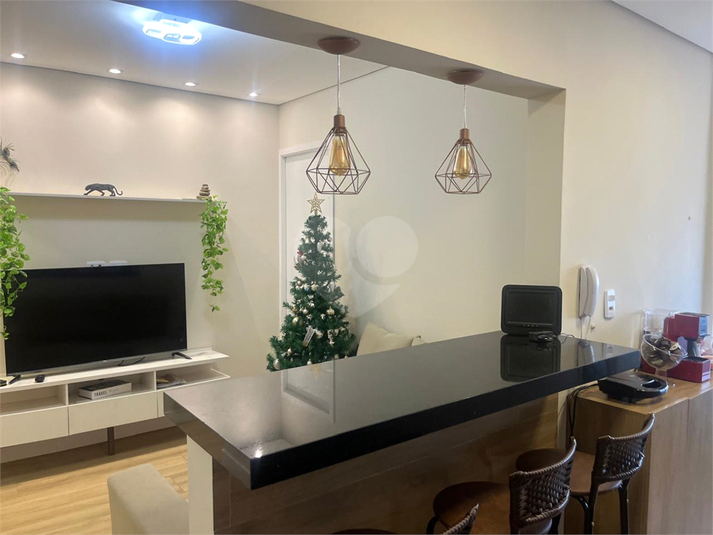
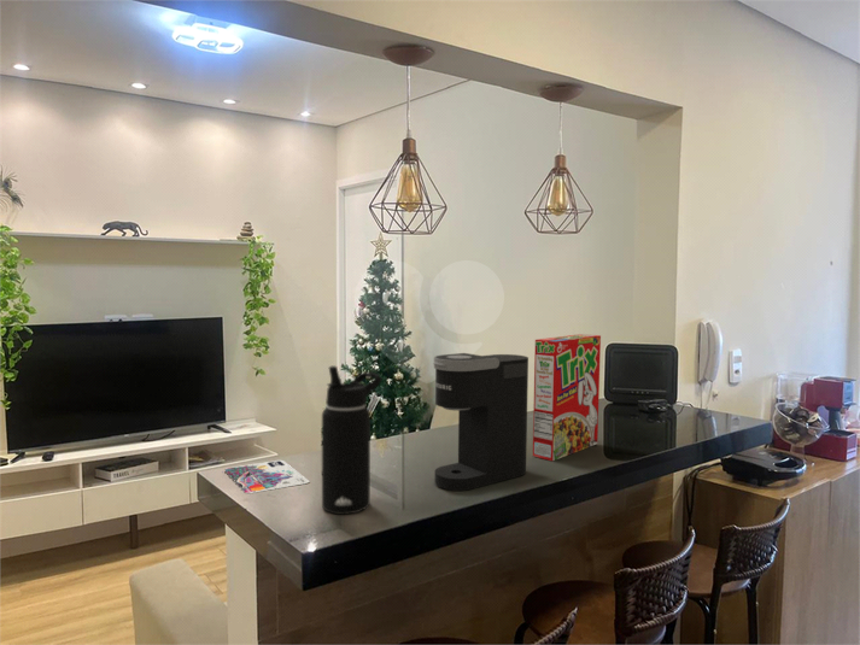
+ cereal box [532,333,602,462]
+ water bottle [321,364,384,516]
+ card [223,459,310,494]
+ coffee maker [432,352,530,492]
